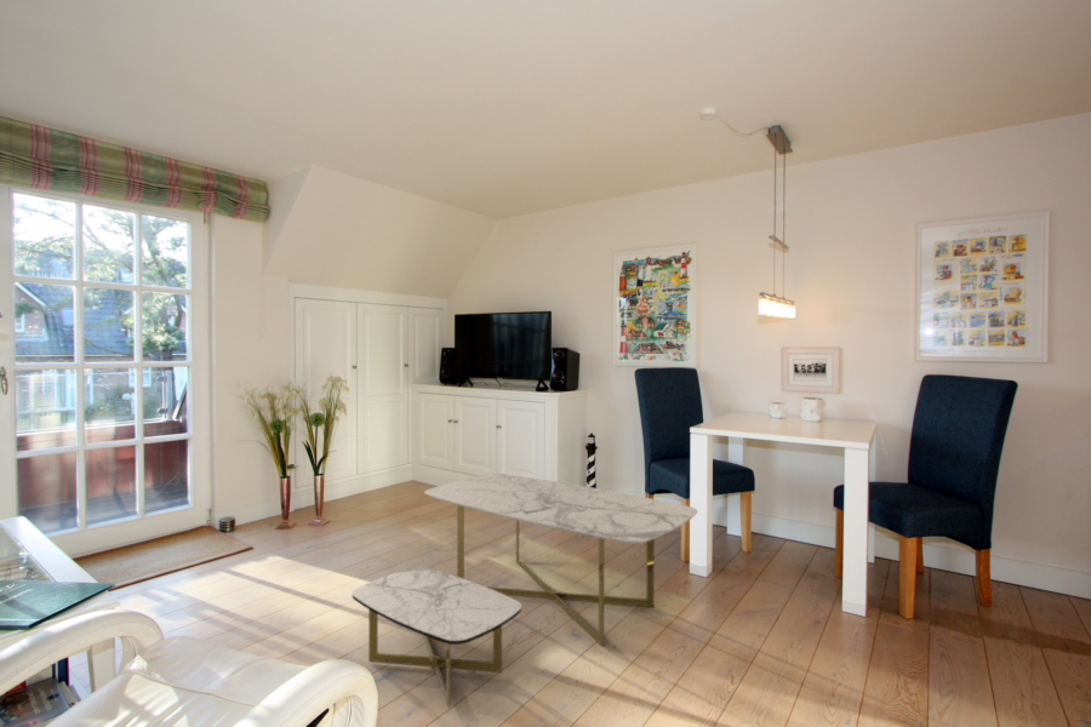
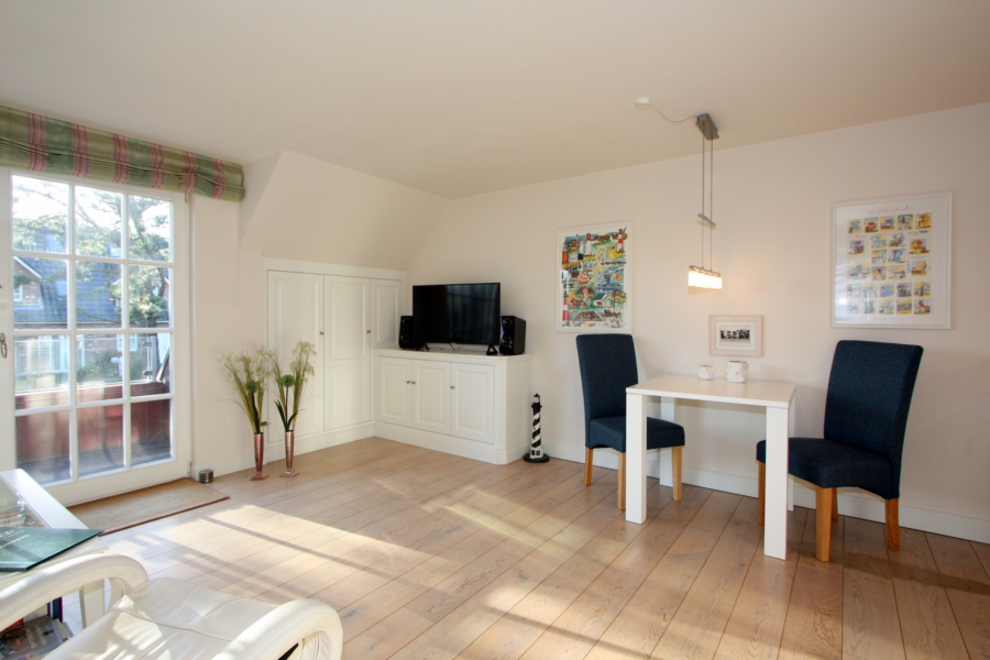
- coffee table [352,473,698,709]
